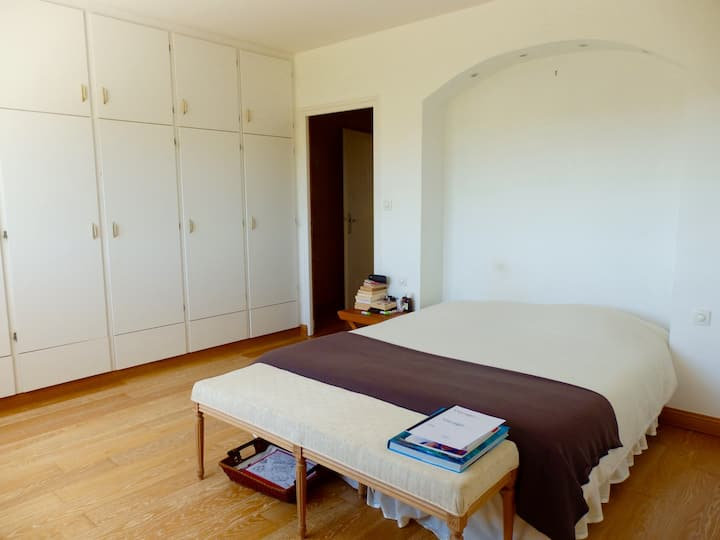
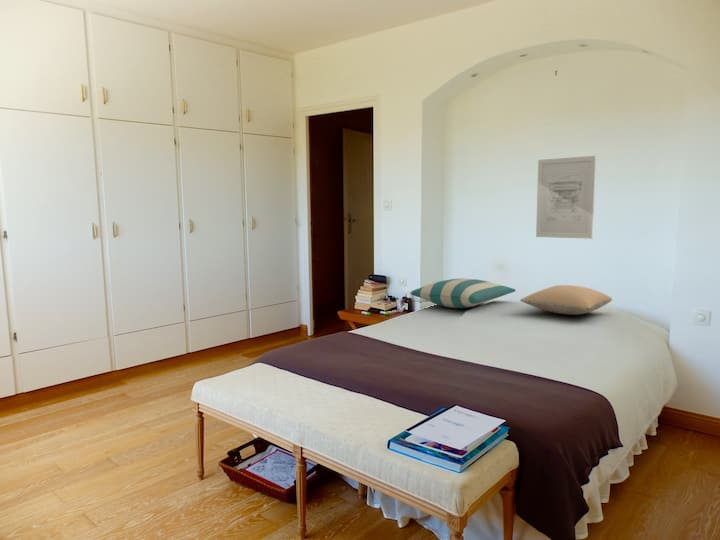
+ pillow [519,284,613,316]
+ wall art [535,155,597,240]
+ pillow [409,278,517,309]
